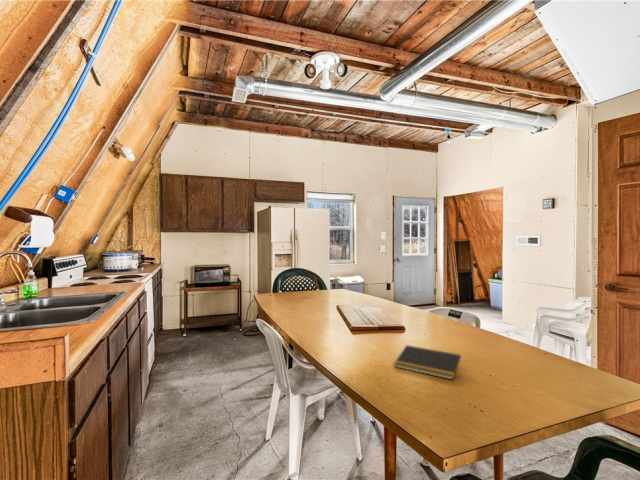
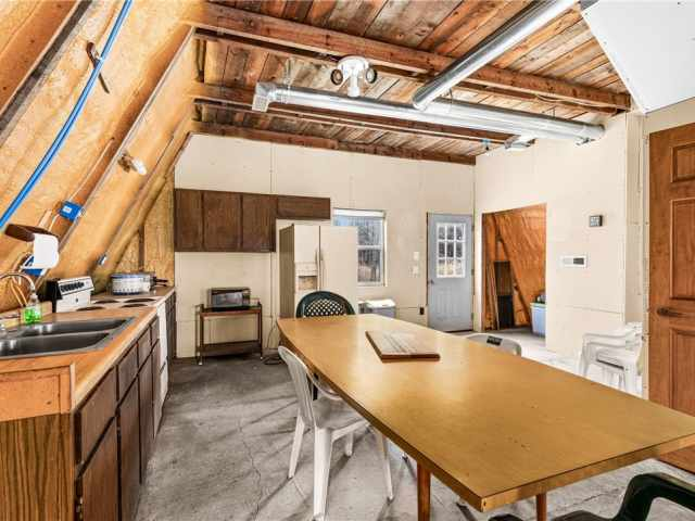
- notepad [393,344,462,381]
